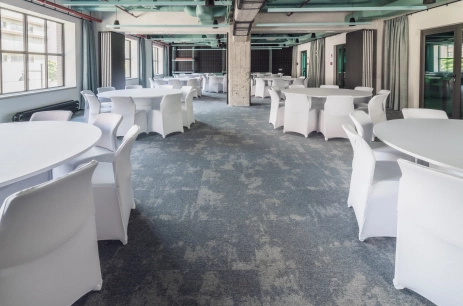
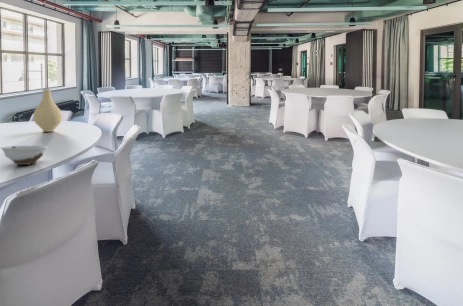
+ vase [32,88,63,133]
+ bowl [0,145,48,166]
